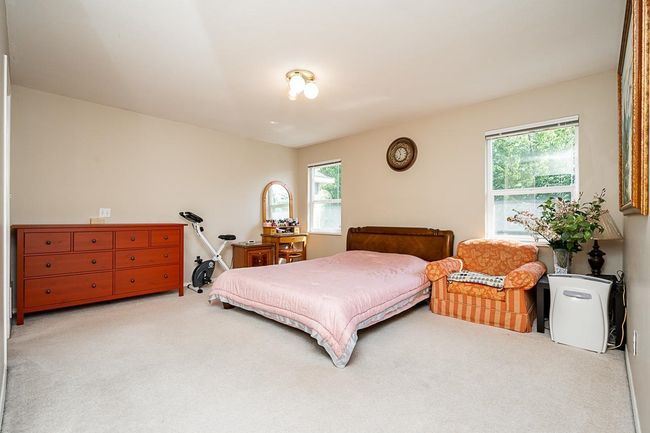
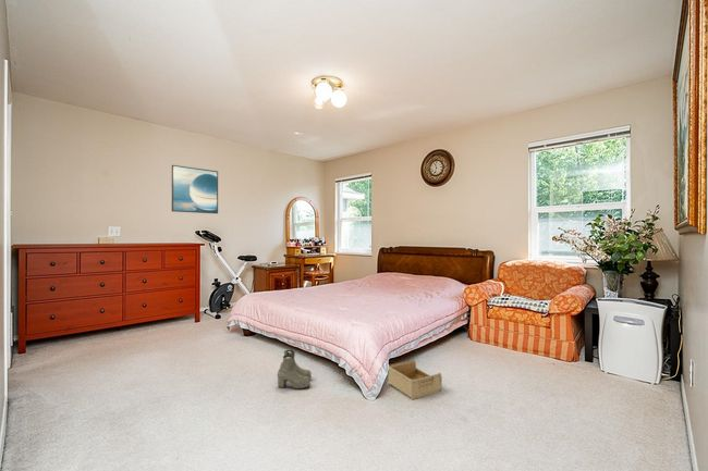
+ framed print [171,164,219,214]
+ boots [277,349,313,391]
+ storage bin [387,359,443,400]
